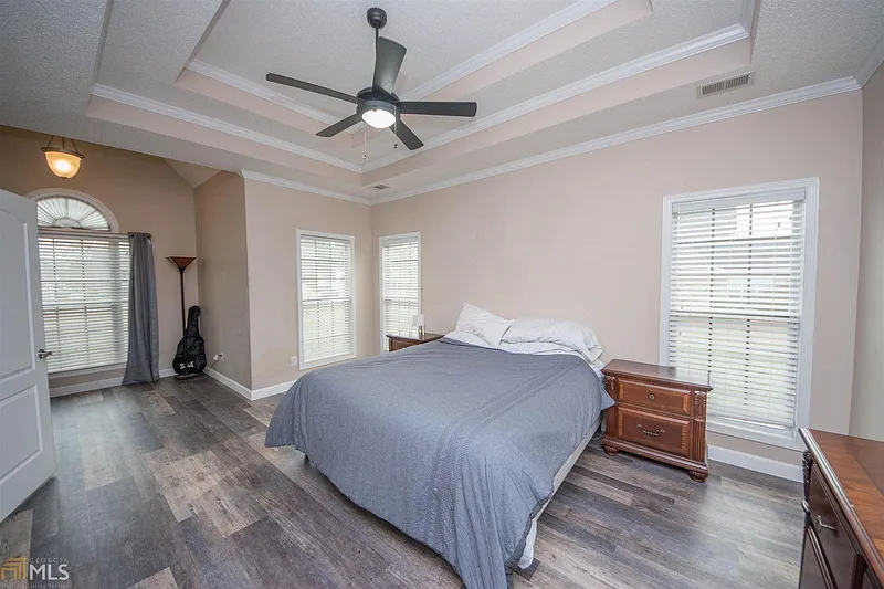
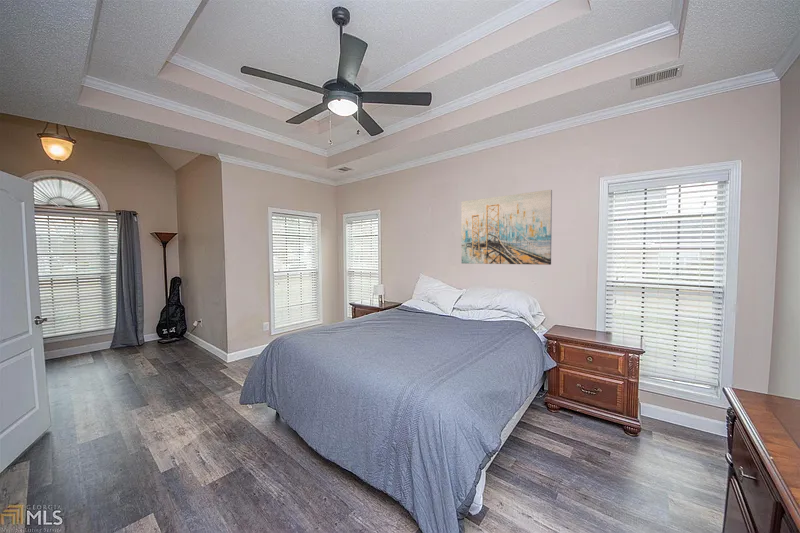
+ wall art [460,189,553,266]
